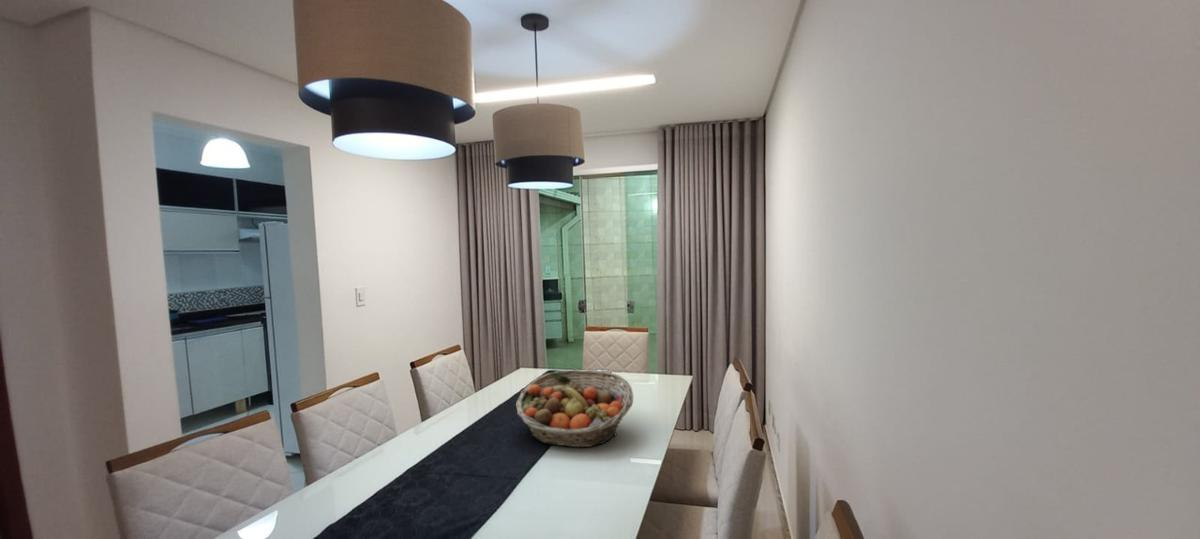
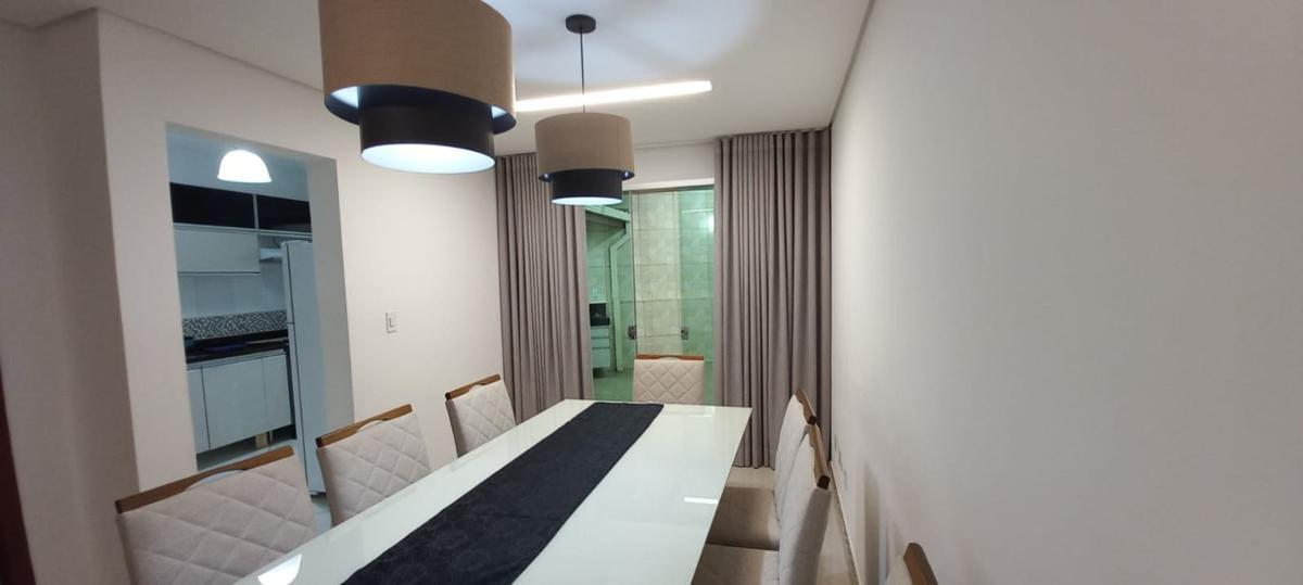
- fruit basket [515,369,634,448]
